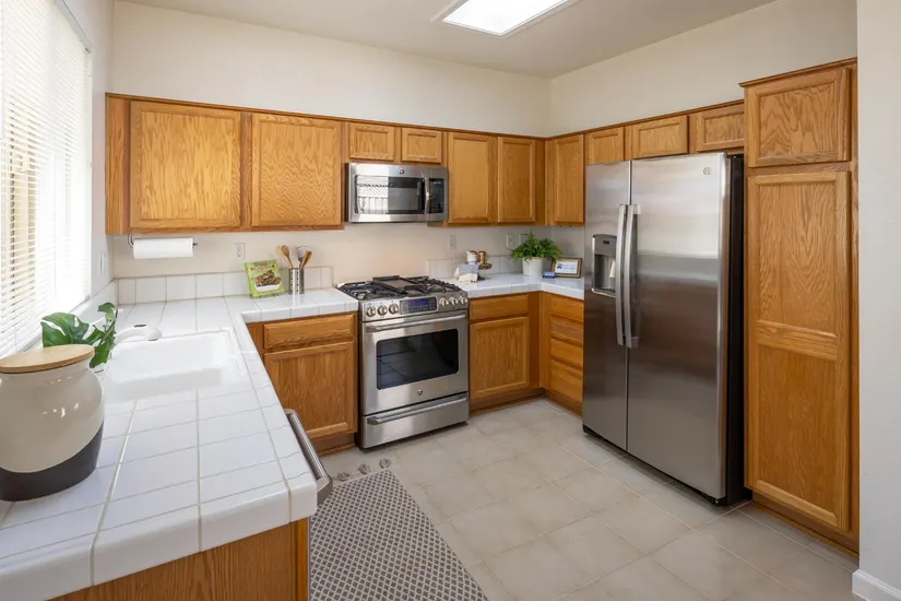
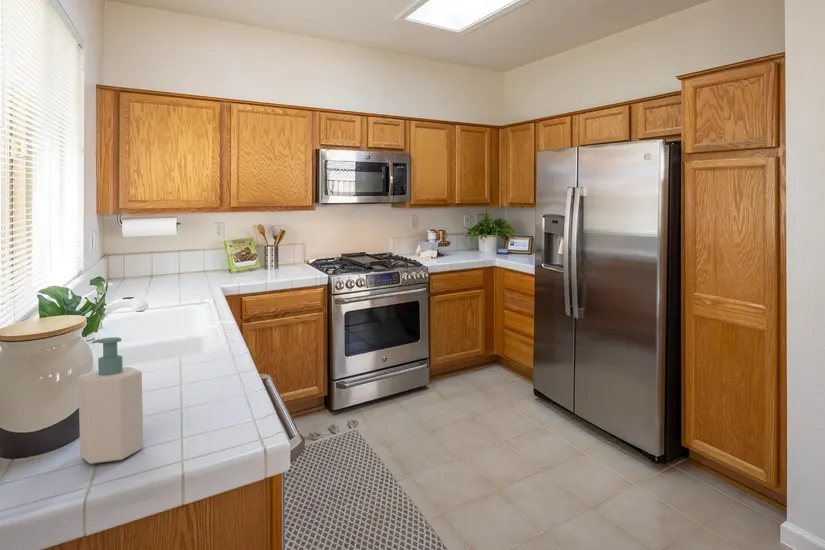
+ soap bottle [77,336,144,465]
